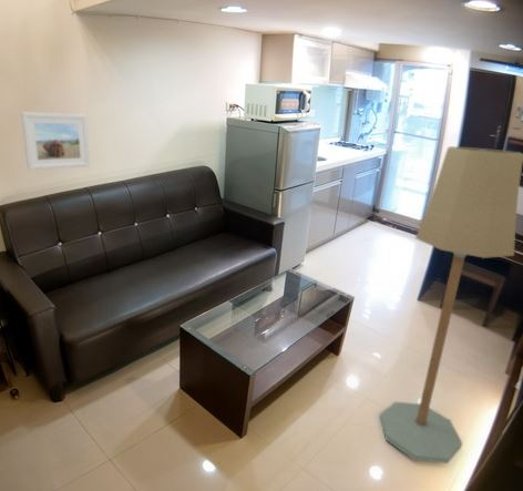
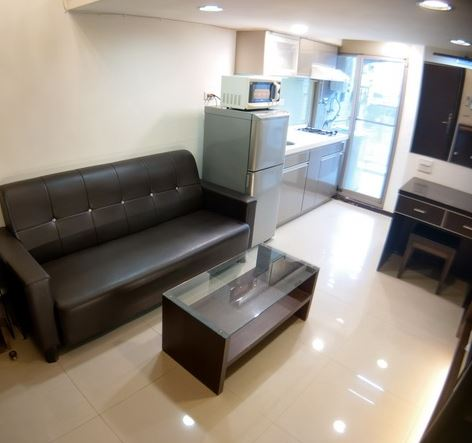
- floor lamp [379,145,523,464]
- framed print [20,111,91,171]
